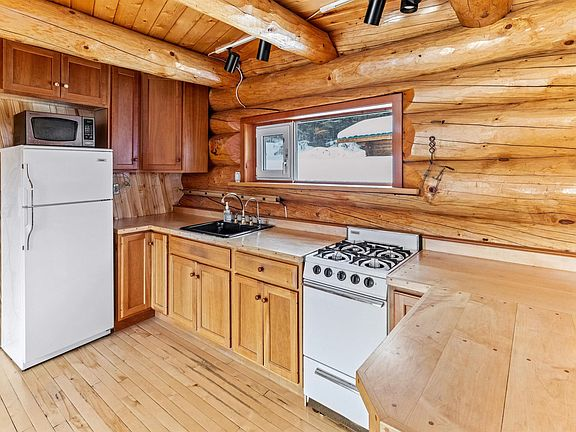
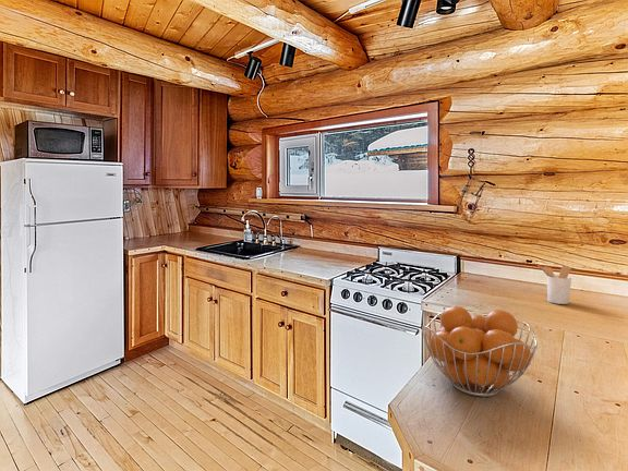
+ fruit basket [421,305,539,398]
+ utensil holder [536,264,572,305]
